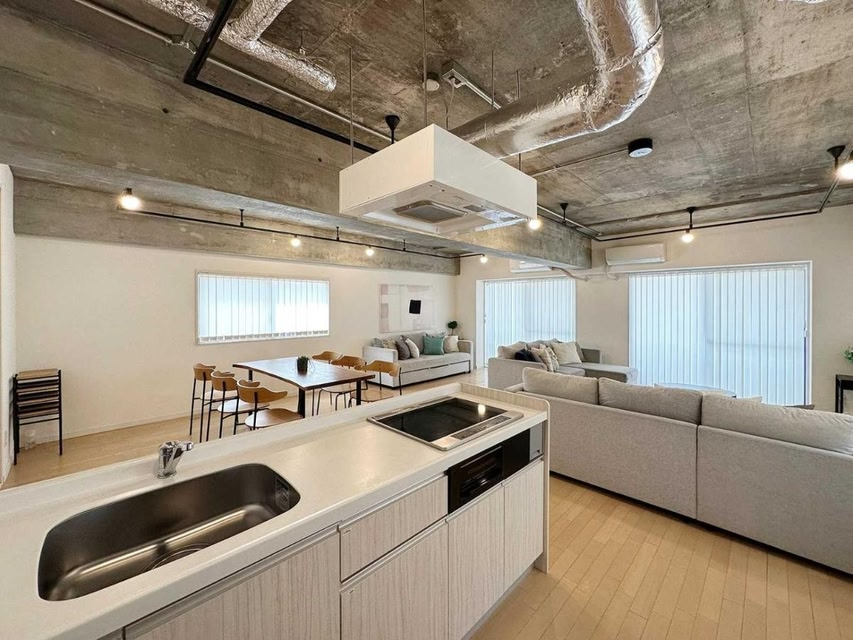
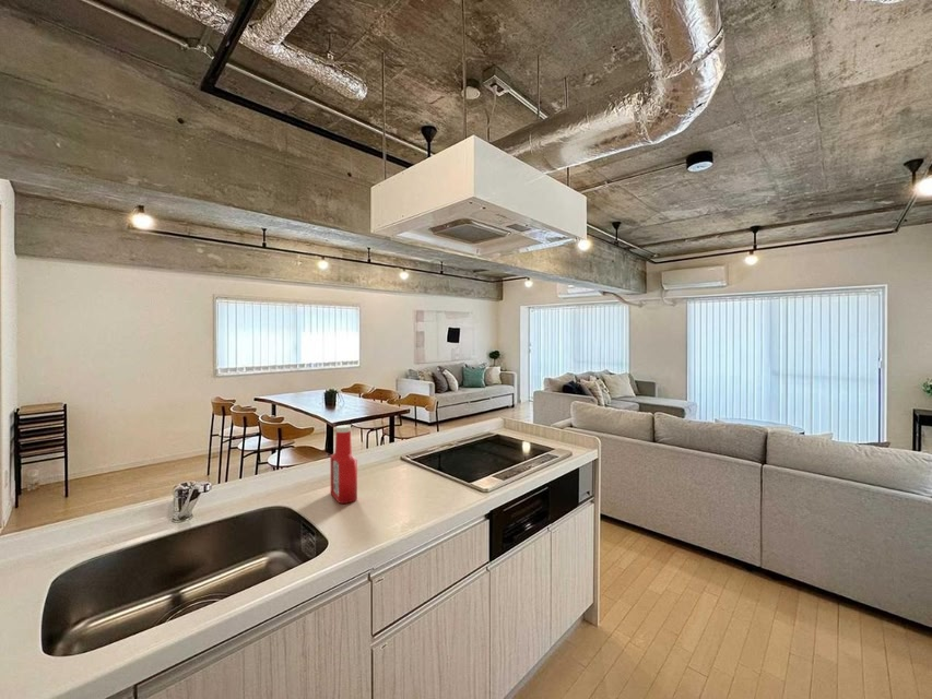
+ soap bottle [330,424,358,505]
